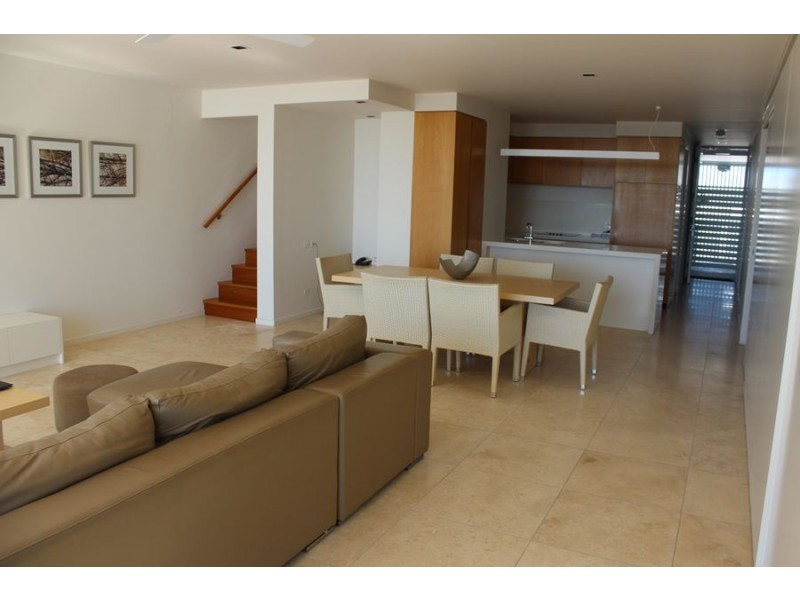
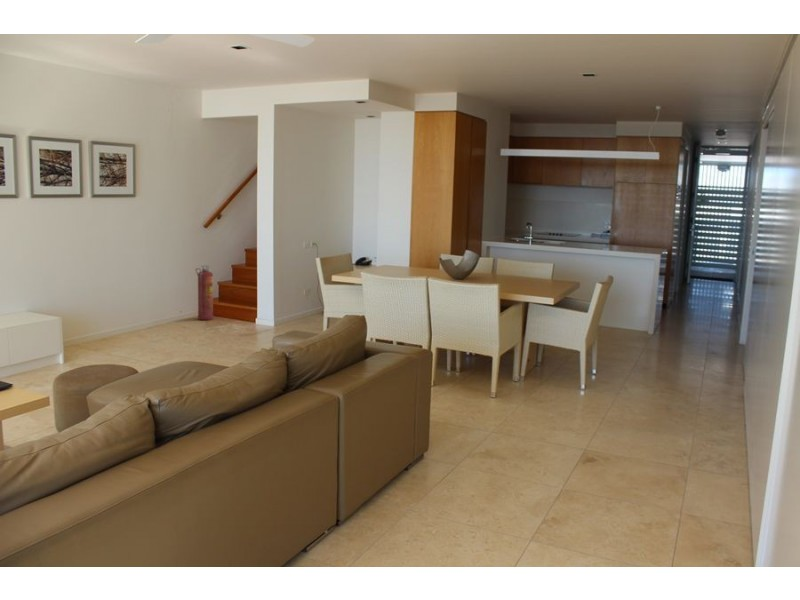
+ fire extinguisher [194,265,215,321]
